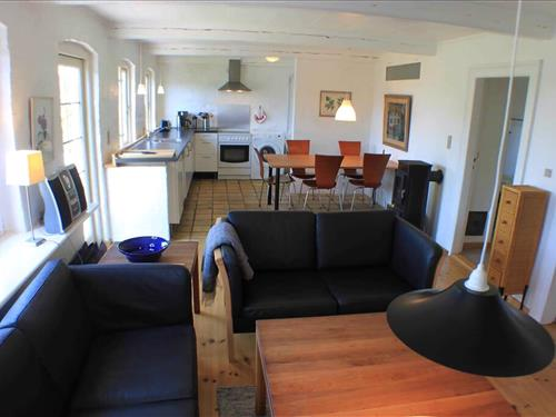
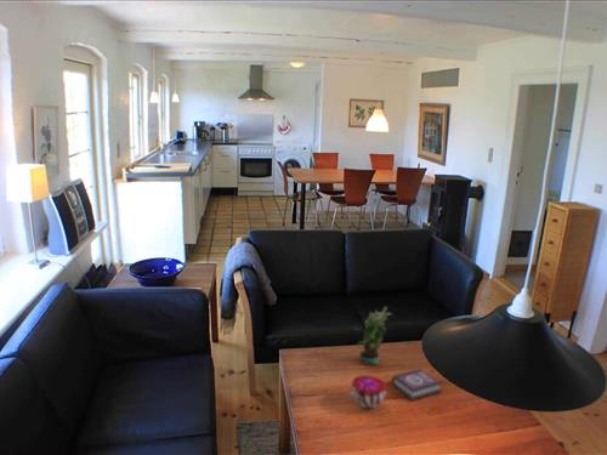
+ potted plant [352,305,393,366]
+ decorative bowl [350,374,387,409]
+ book [391,368,442,402]
